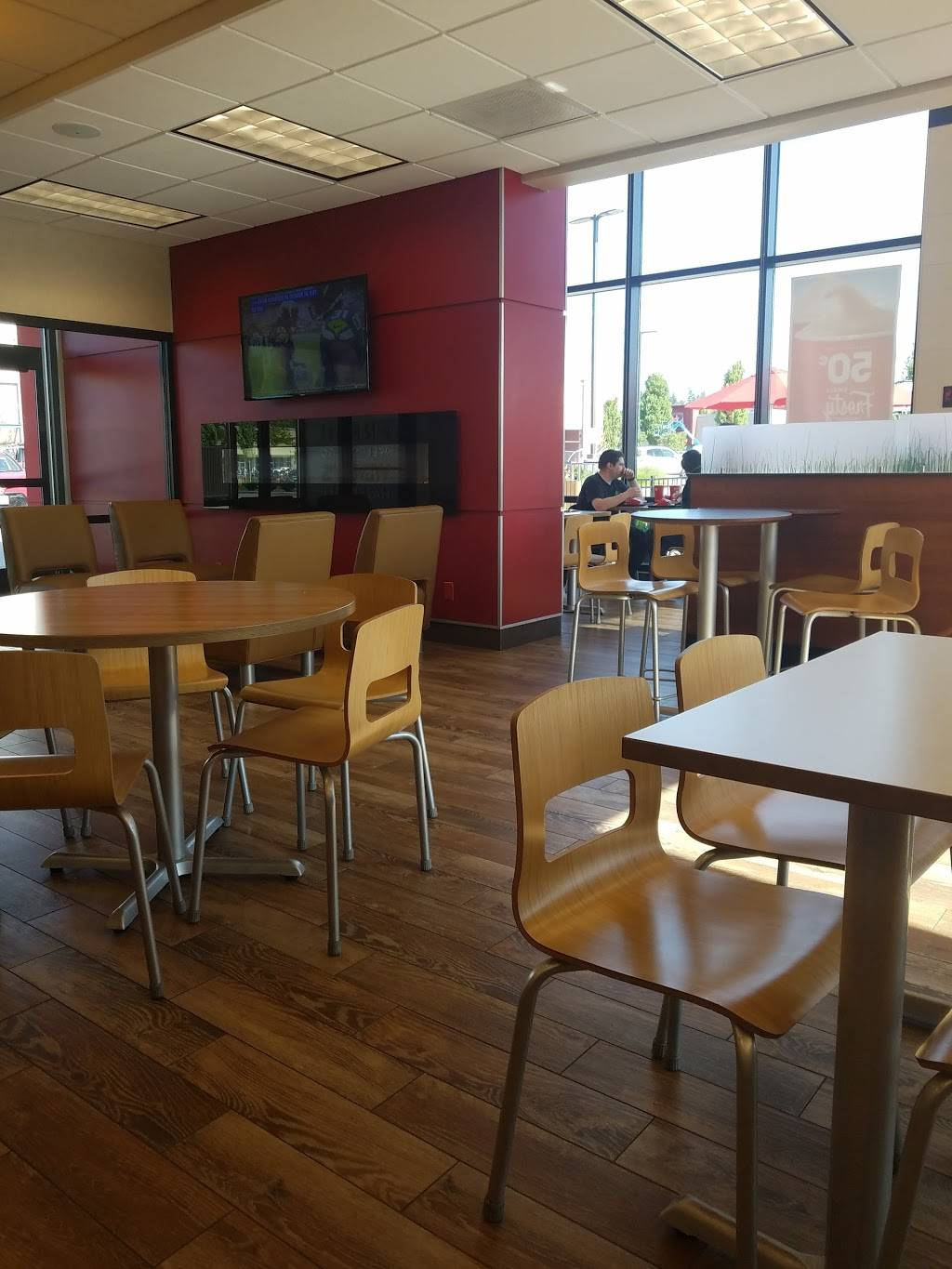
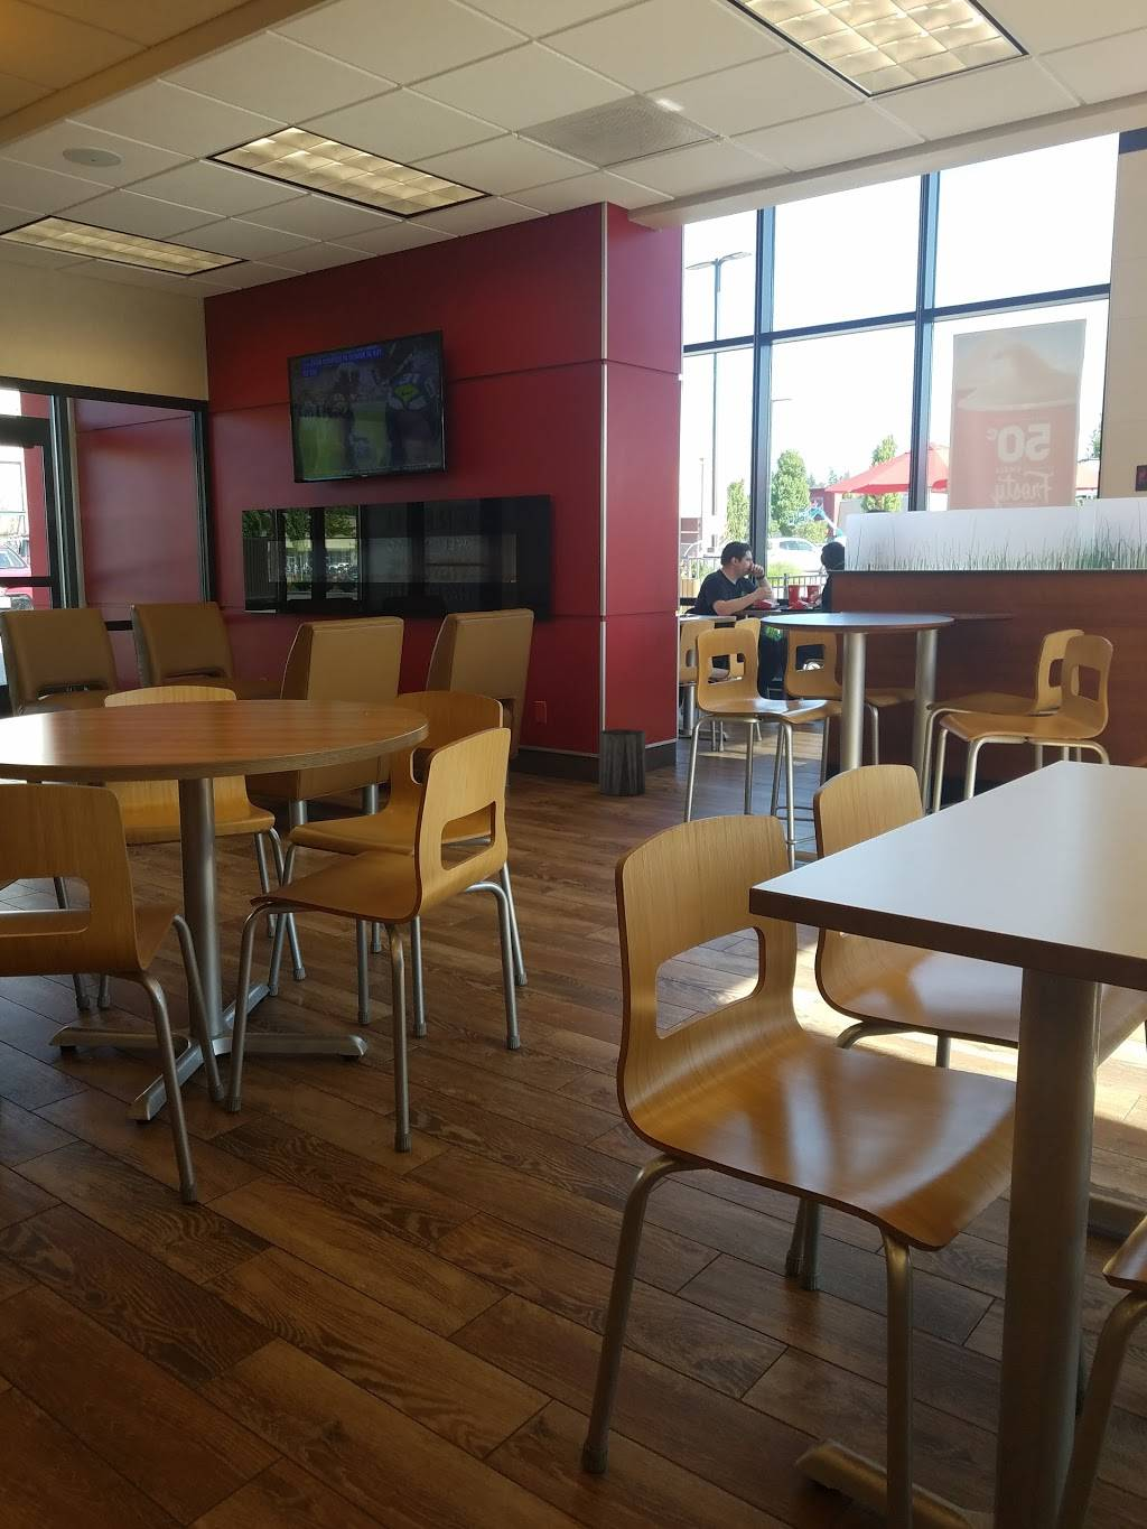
+ trash can [598,728,646,796]
